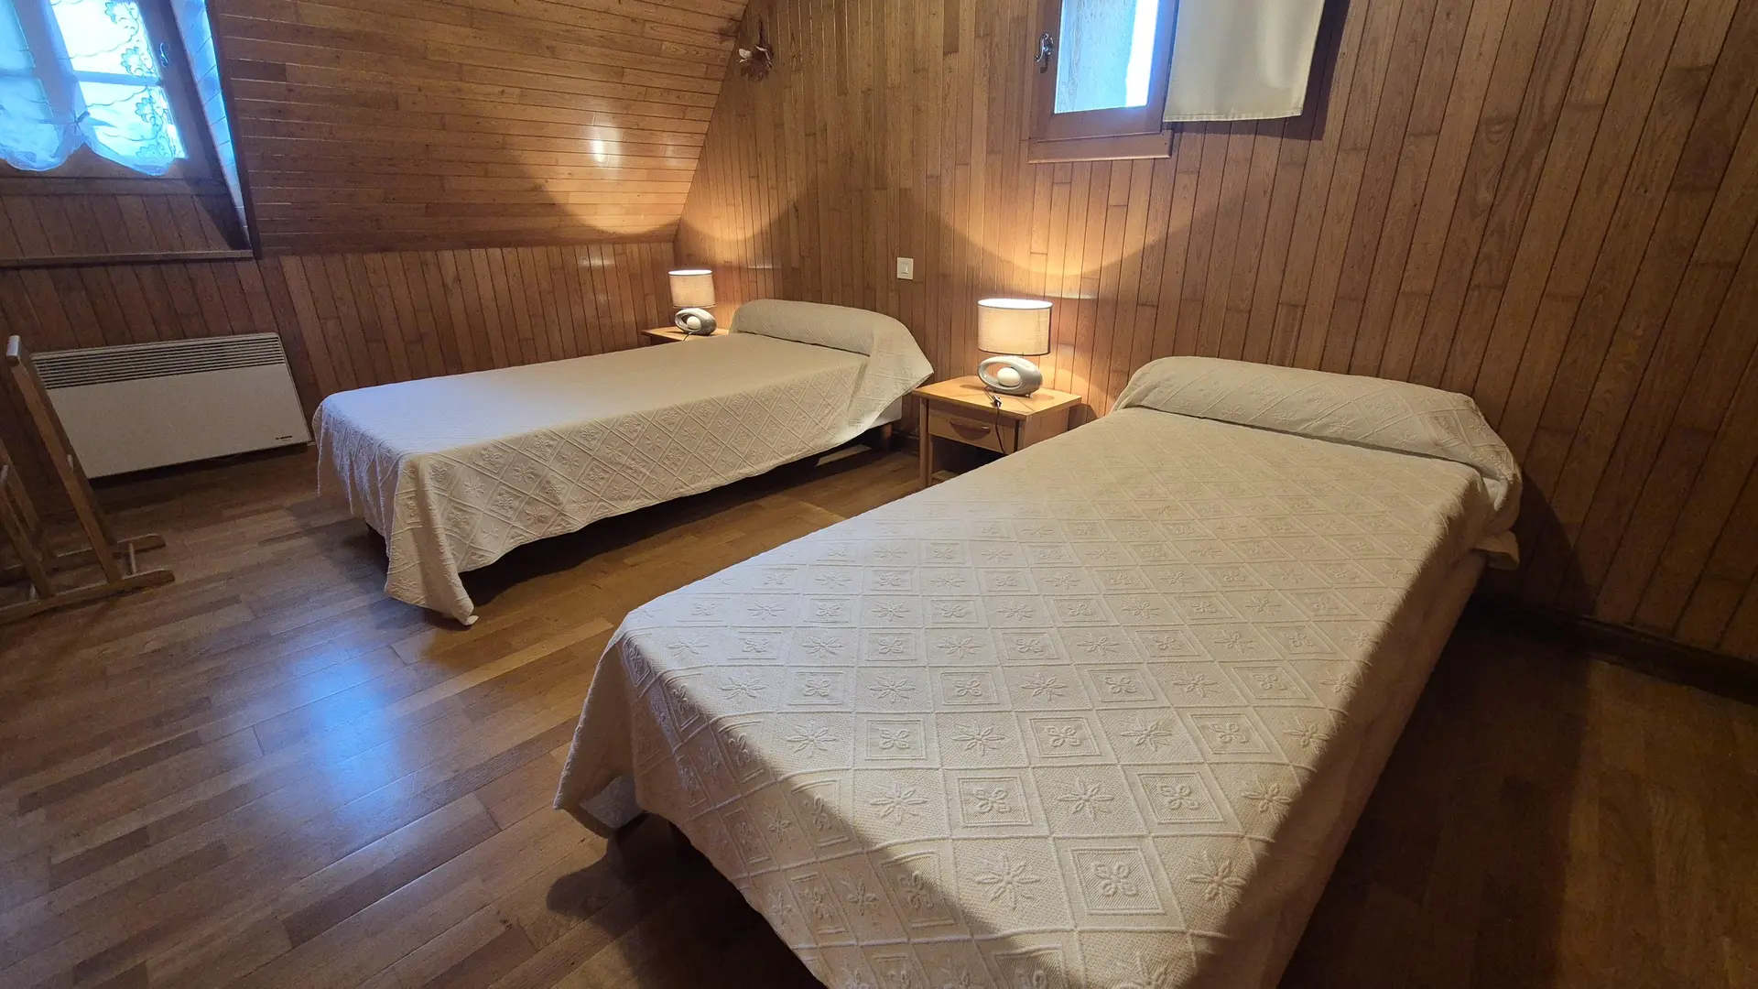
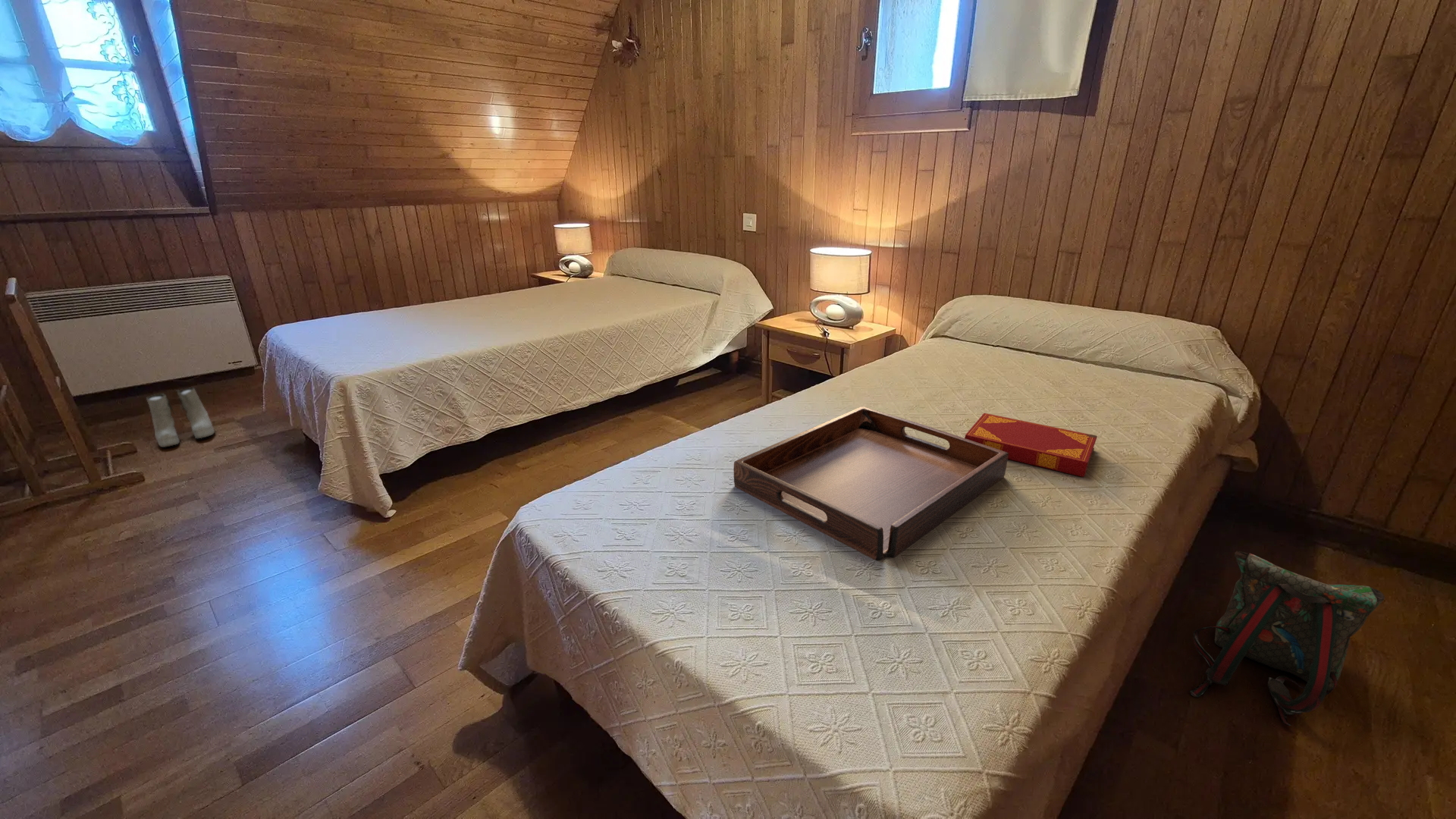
+ boots [146,387,215,448]
+ hardback book [964,413,1098,478]
+ serving tray [733,406,1009,561]
+ backpack [1189,551,1385,726]
